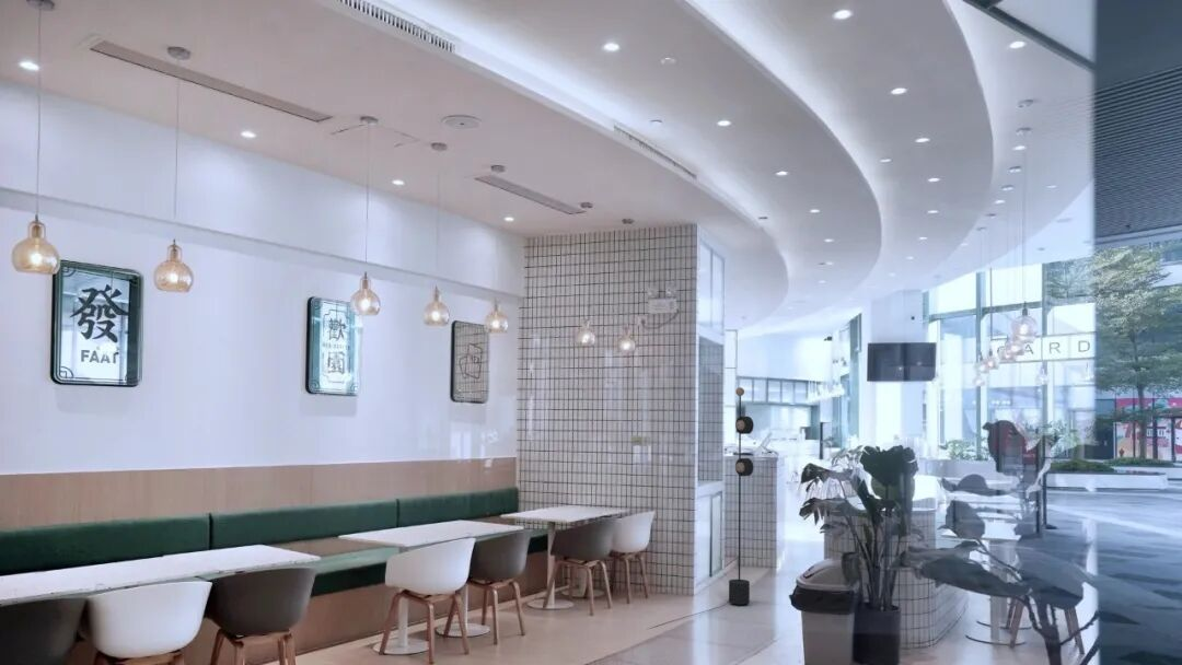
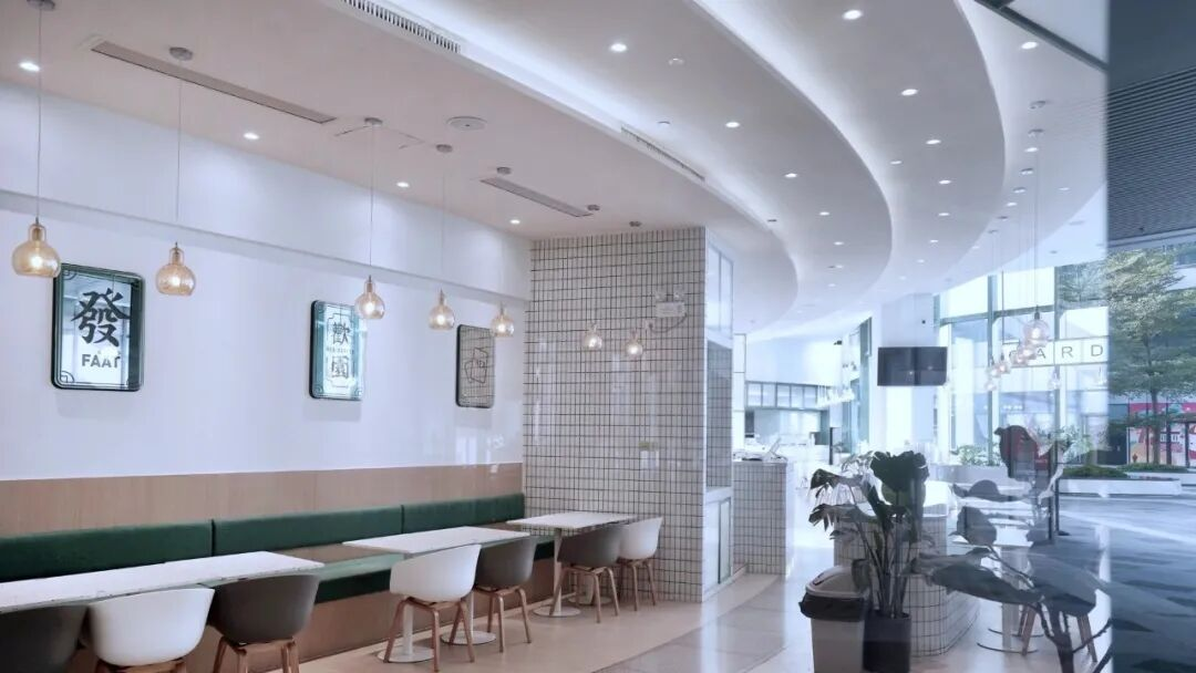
- floor lamp [648,386,755,630]
